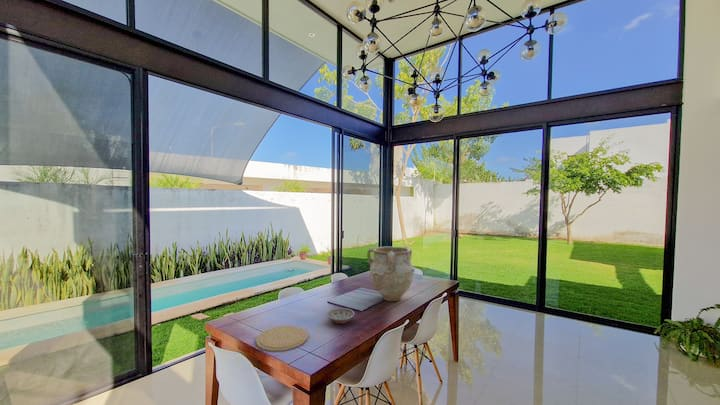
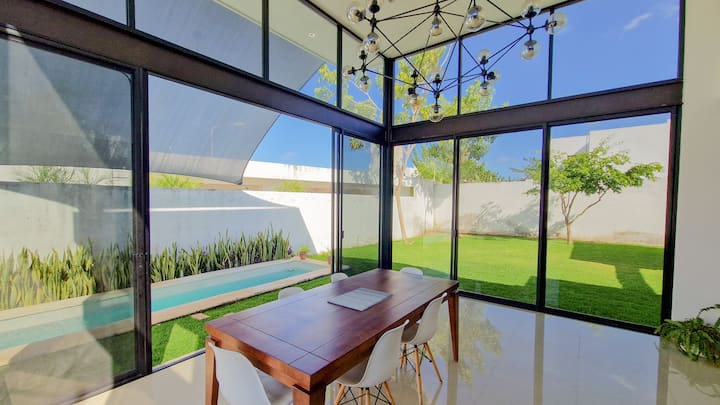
- bowl [326,307,356,325]
- plate [255,324,309,353]
- vase [366,246,416,302]
